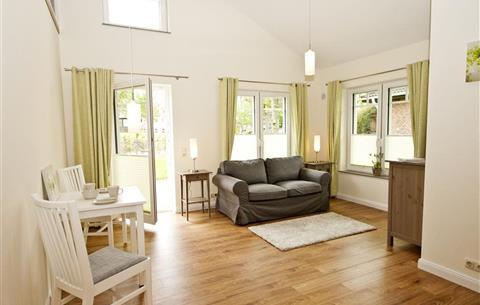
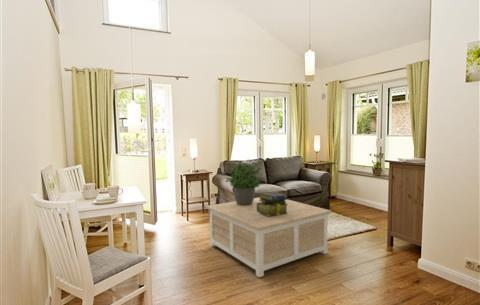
+ coffee table [205,196,333,278]
+ potted plant [225,161,262,205]
+ stack of books [257,191,289,216]
